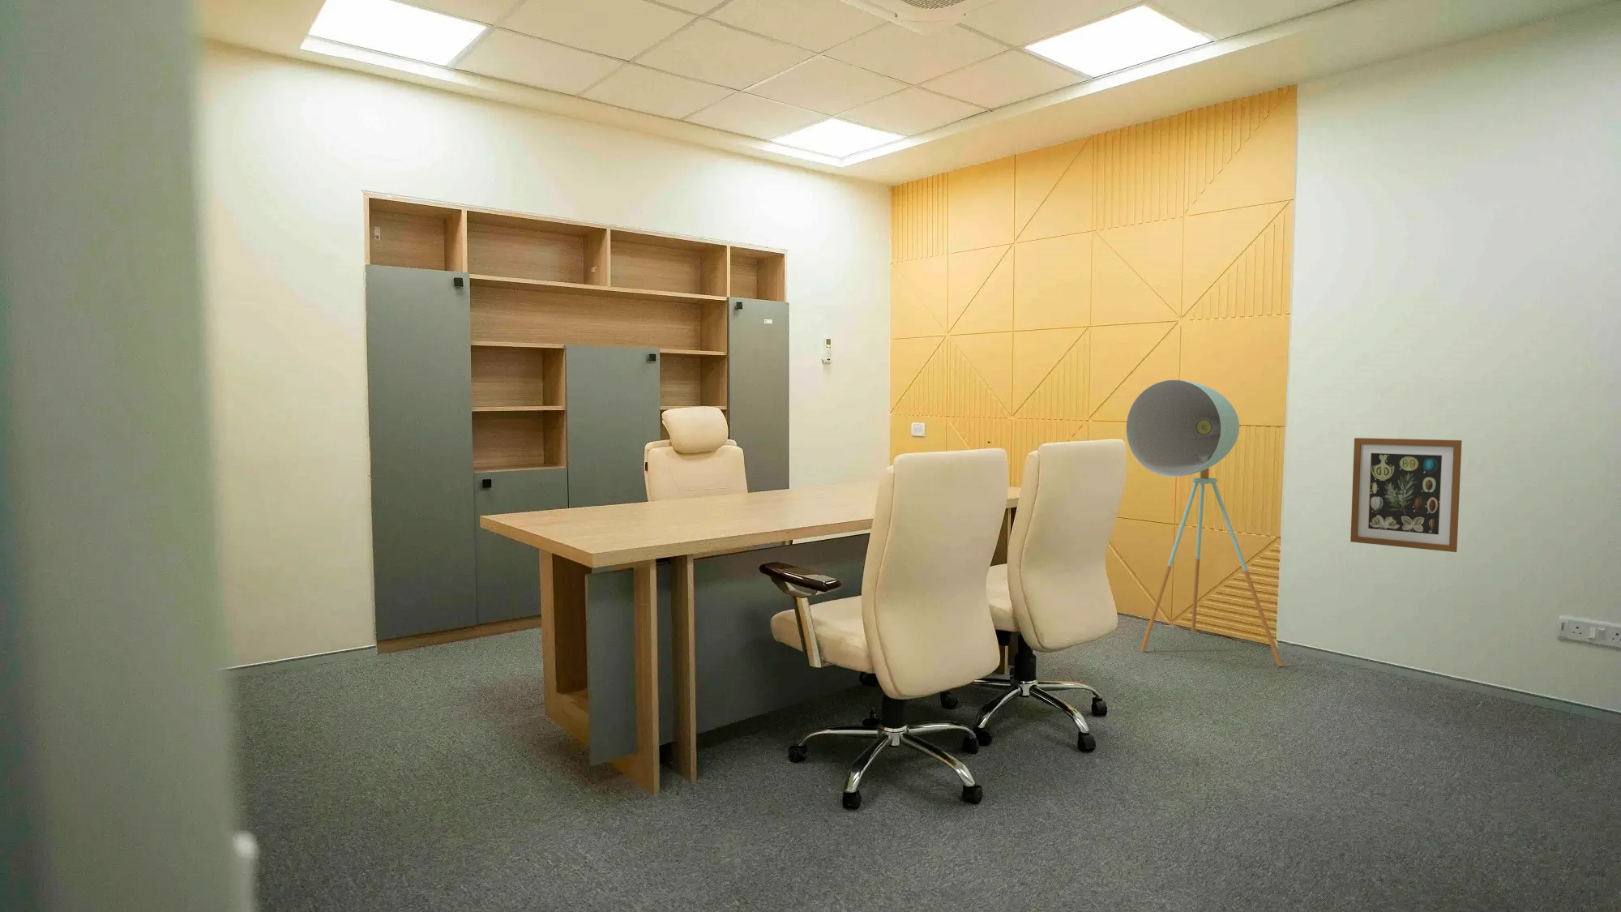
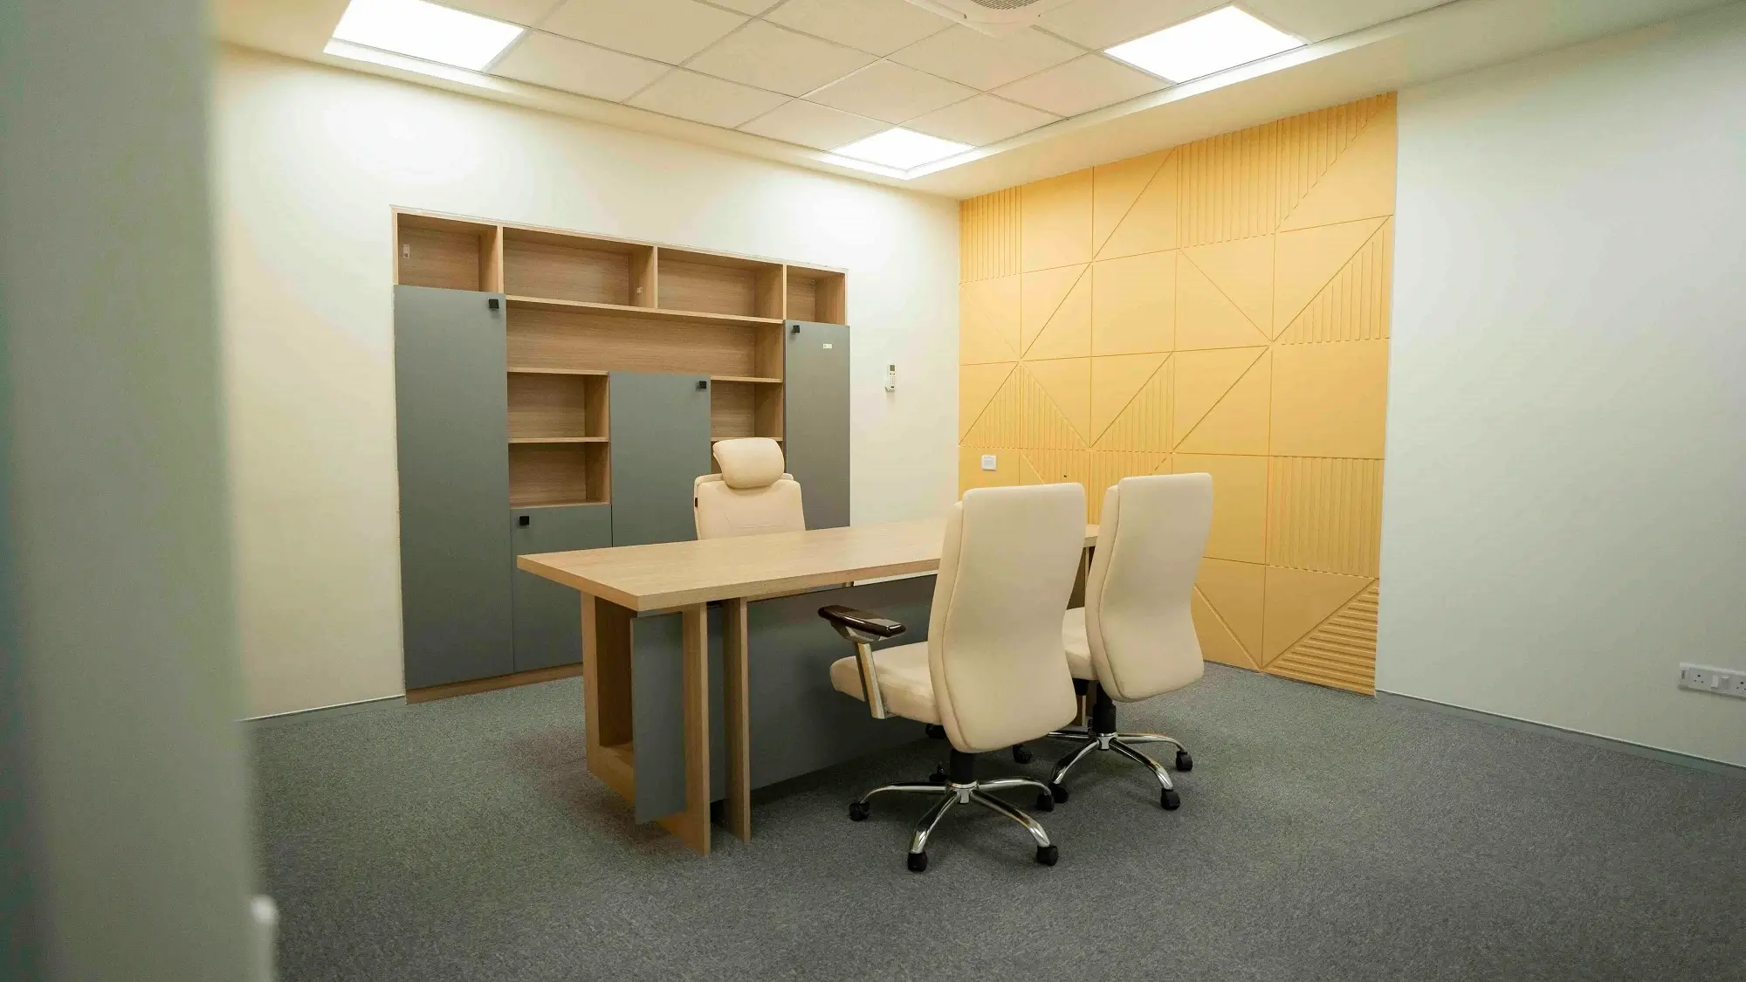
- wall art [1349,437,1463,552]
- floor lamp [1126,380,1283,667]
